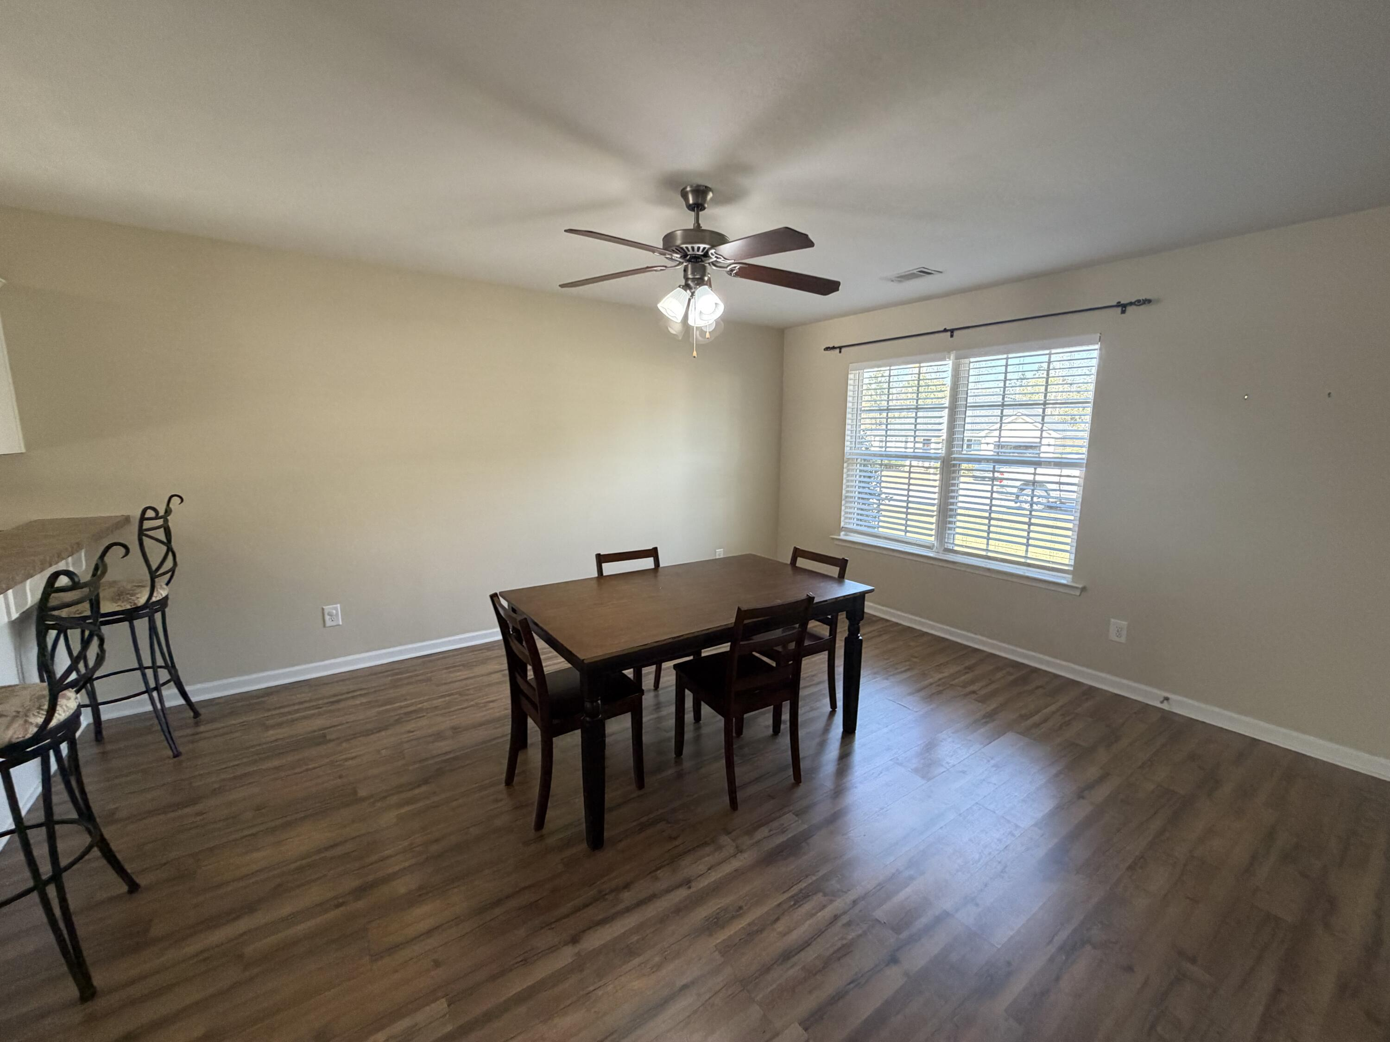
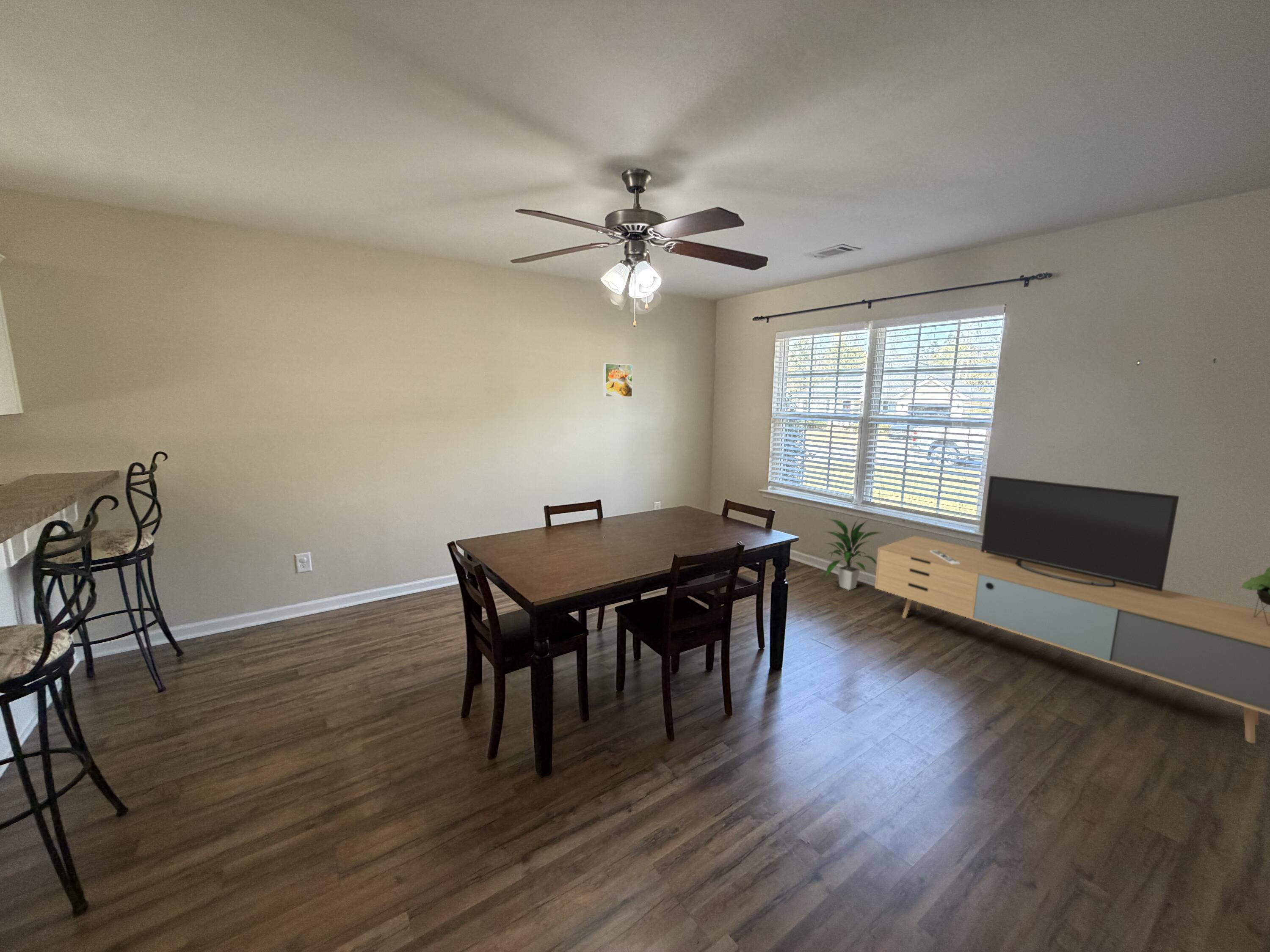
+ indoor plant [823,517,883,591]
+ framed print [603,363,633,398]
+ media console [874,475,1270,744]
